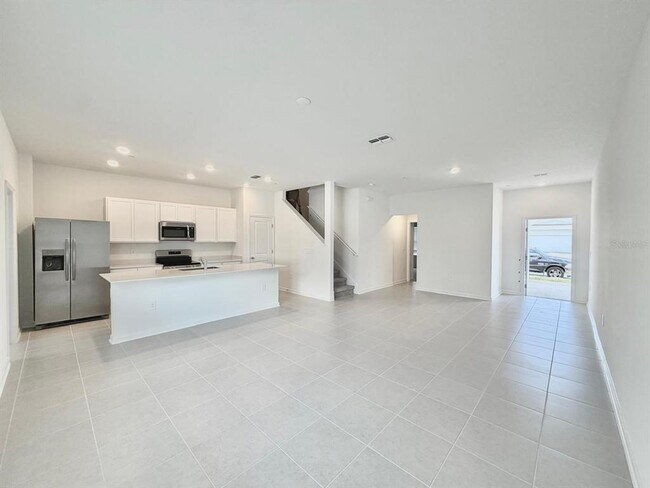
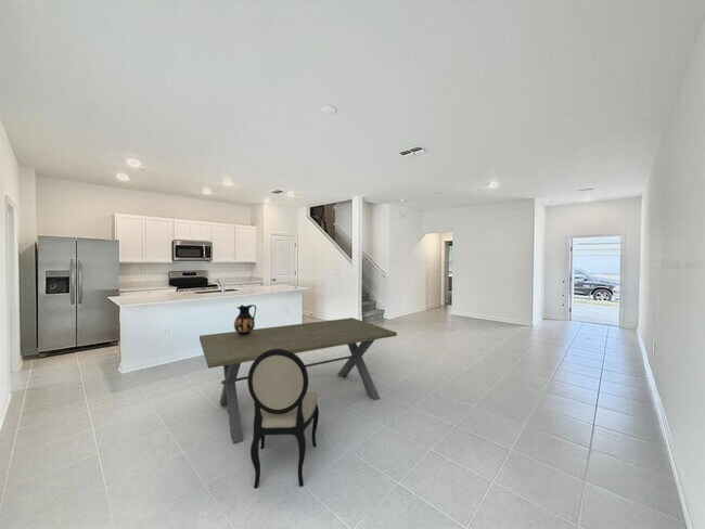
+ dining chair [246,349,320,489]
+ ceramic jug [233,304,257,336]
+ dining table [198,317,398,444]
